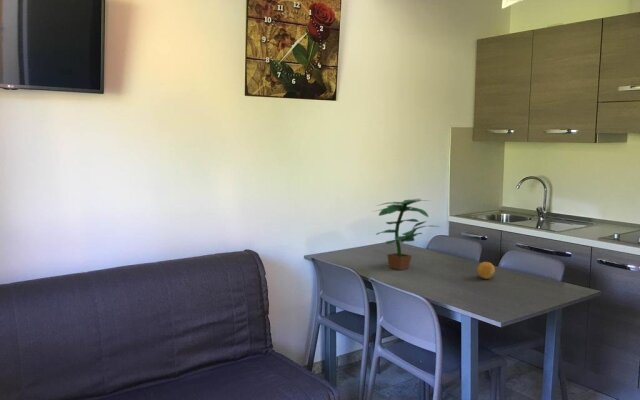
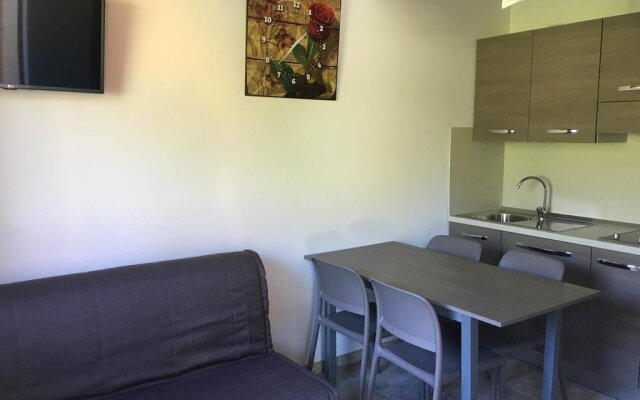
- fruit [476,261,496,280]
- potted plant [372,198,442,271]
